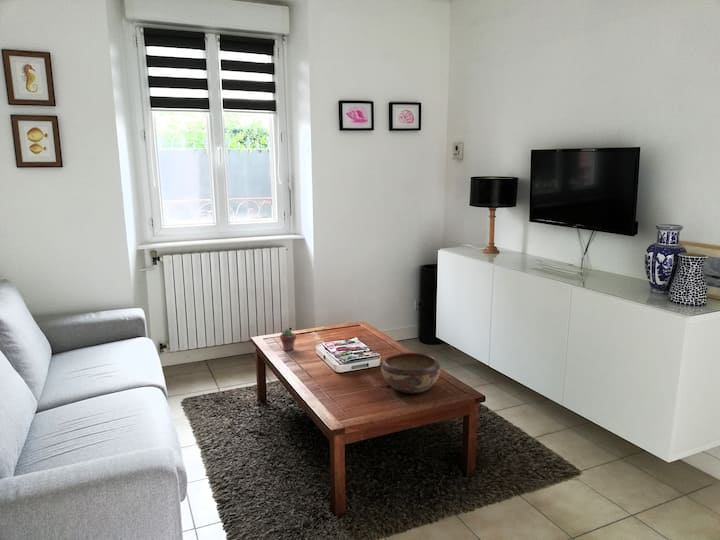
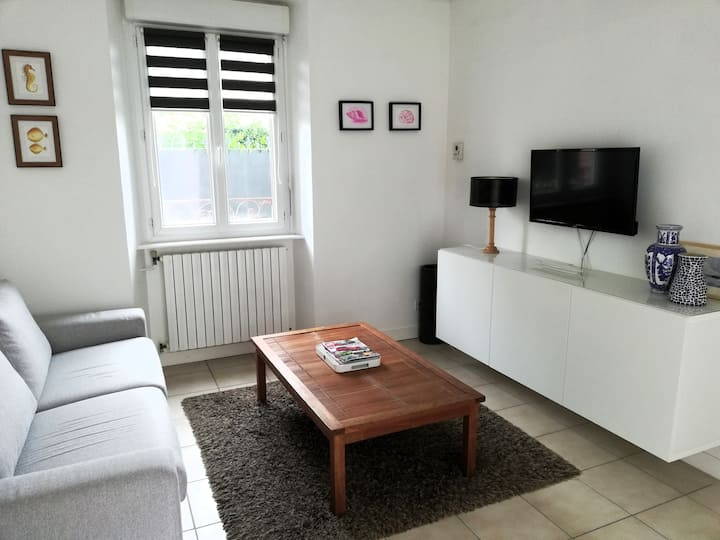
- decorative bowl [380,352,442,394]
- potted succulent [279,328,297,352]
